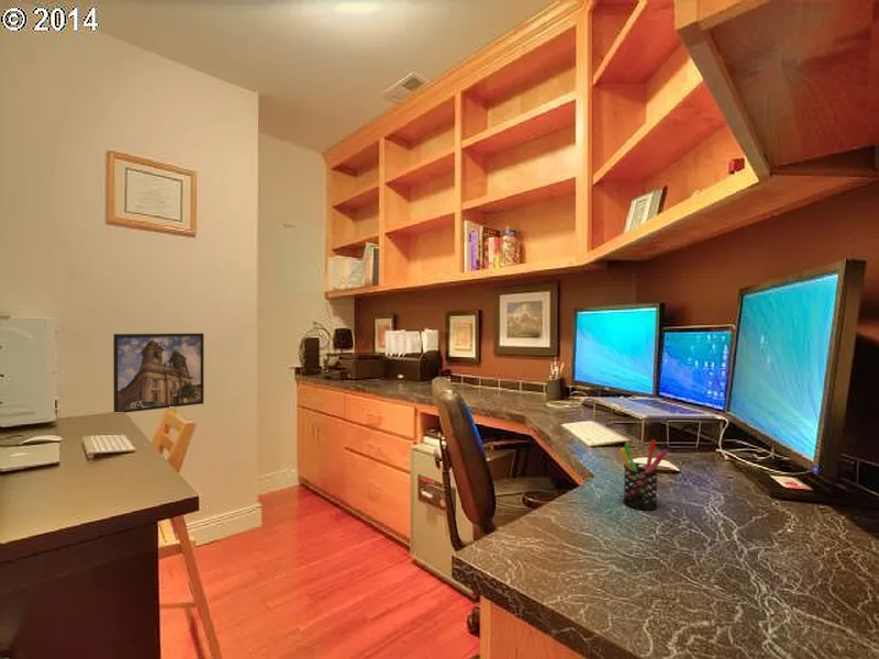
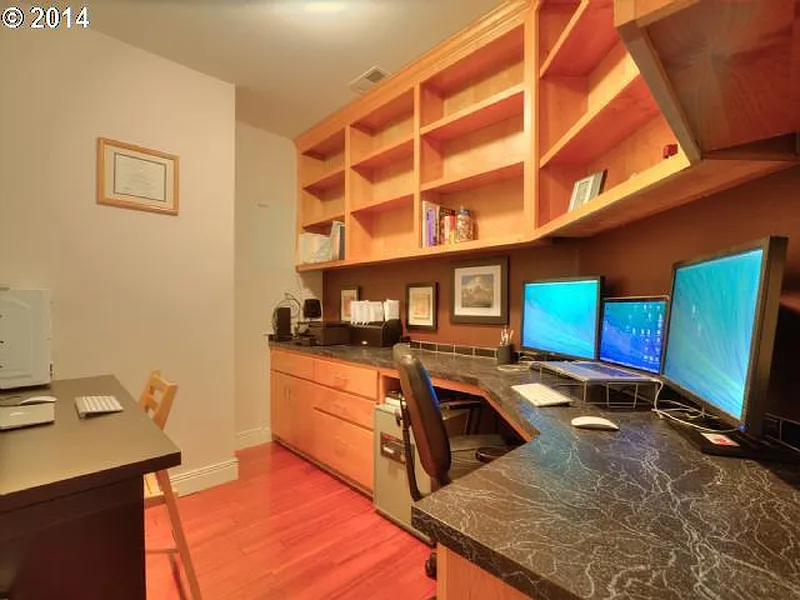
- pen holder [620,438,669,512]
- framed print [112,332,204,414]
